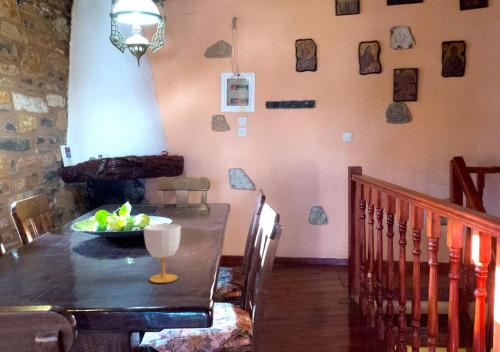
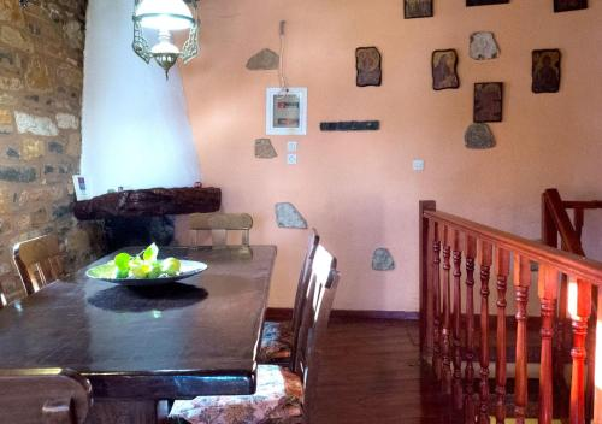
- cup [143,223,182,284]
